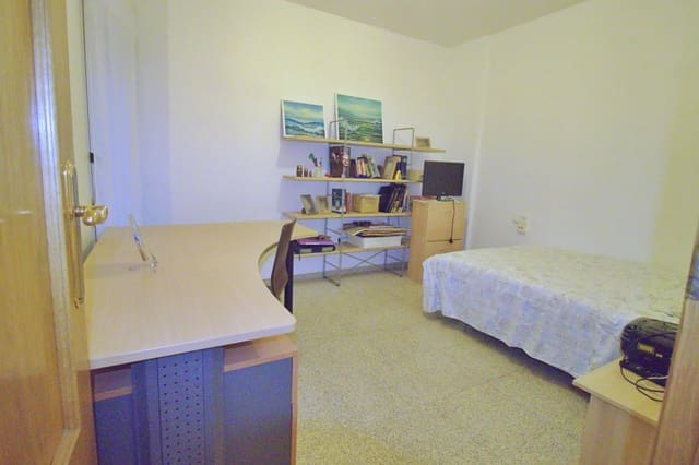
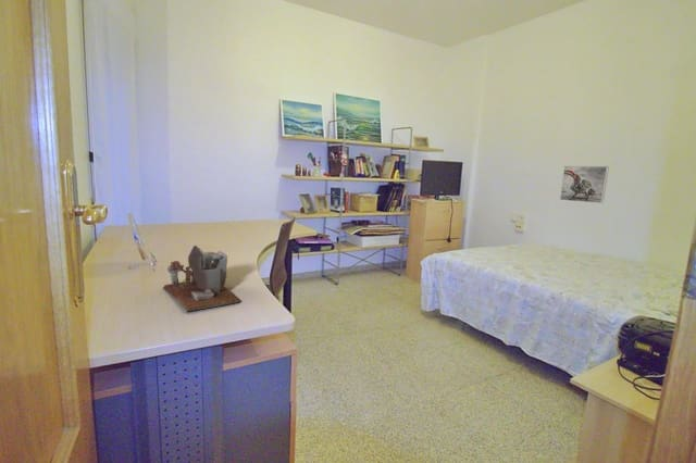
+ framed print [559,165,610,204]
+ desk organizer [162,245,241,313]
